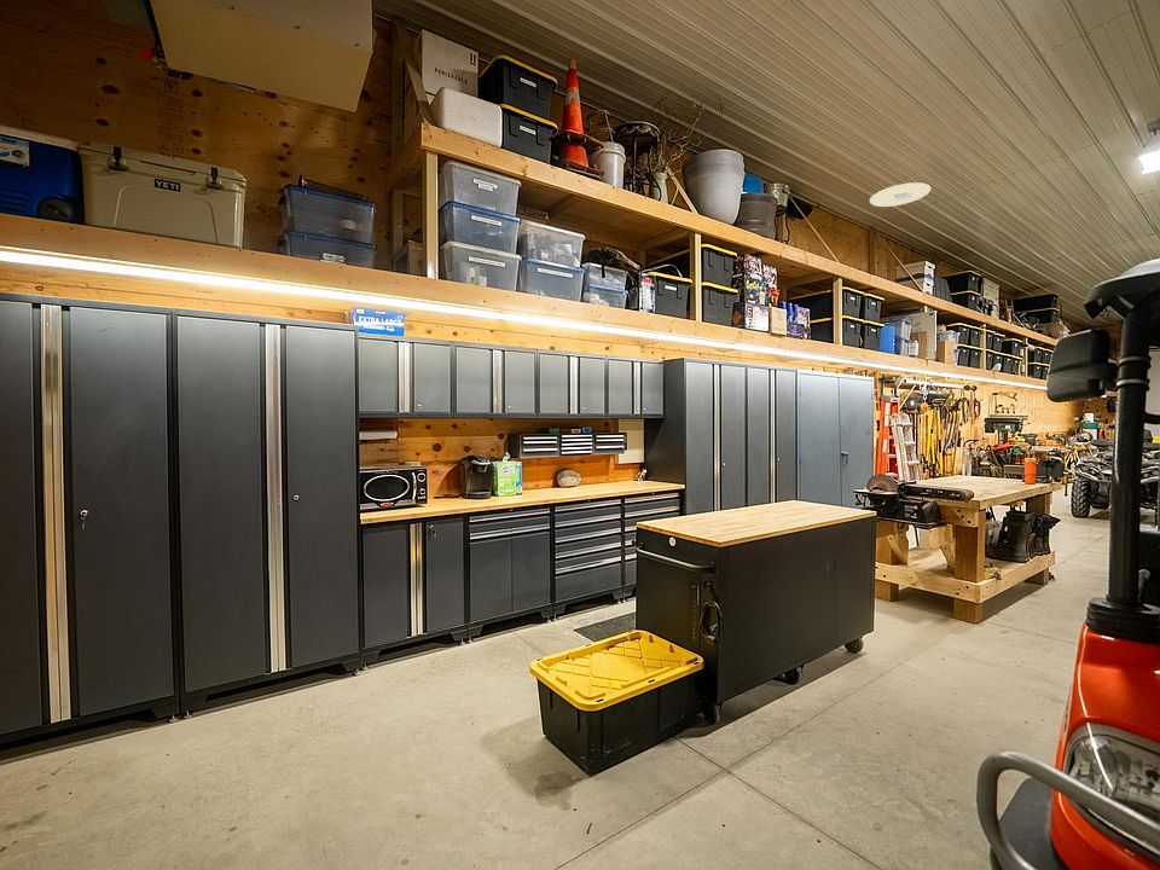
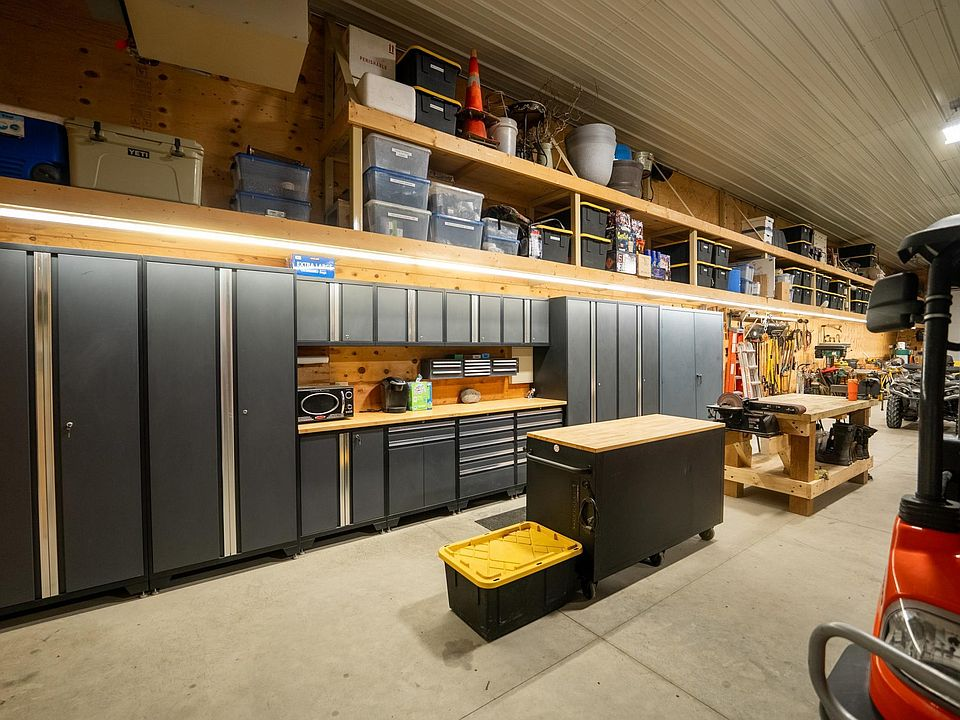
- ceiling light [869,181,932,208]
